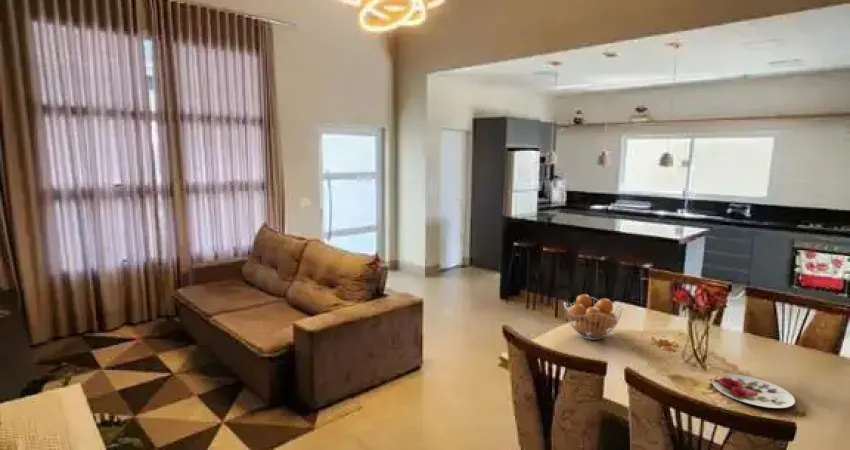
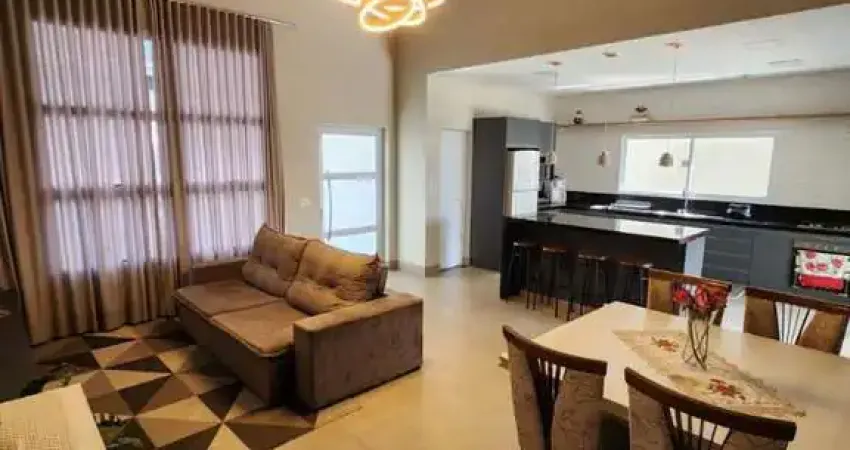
- fruit basket [563,293,624,341]
- plate [711,373,796,409]
